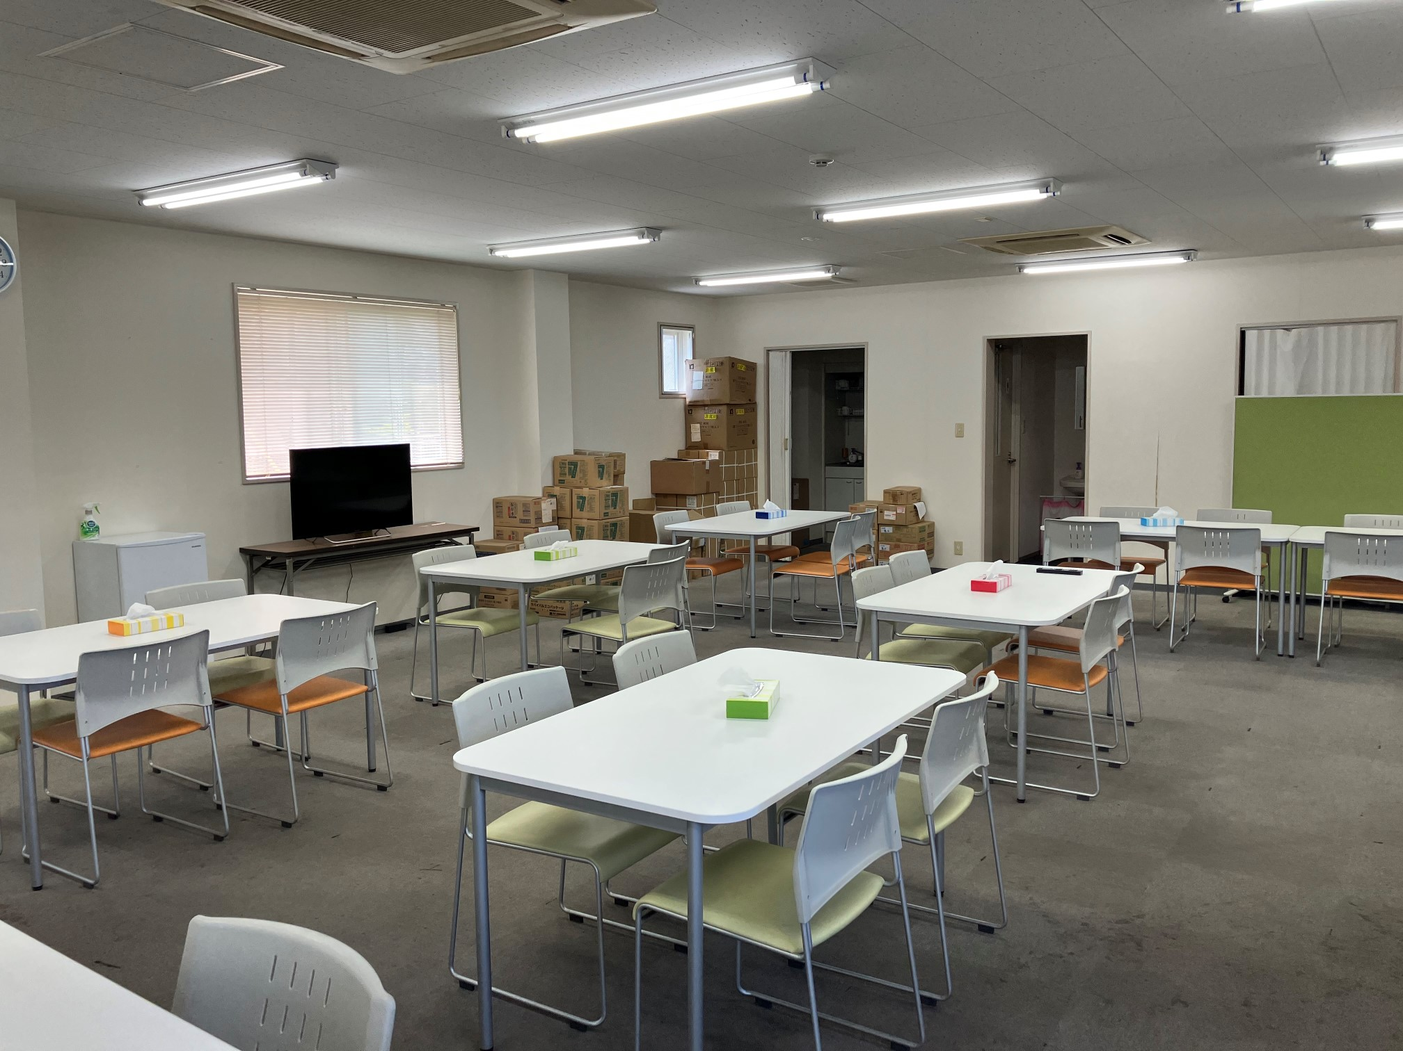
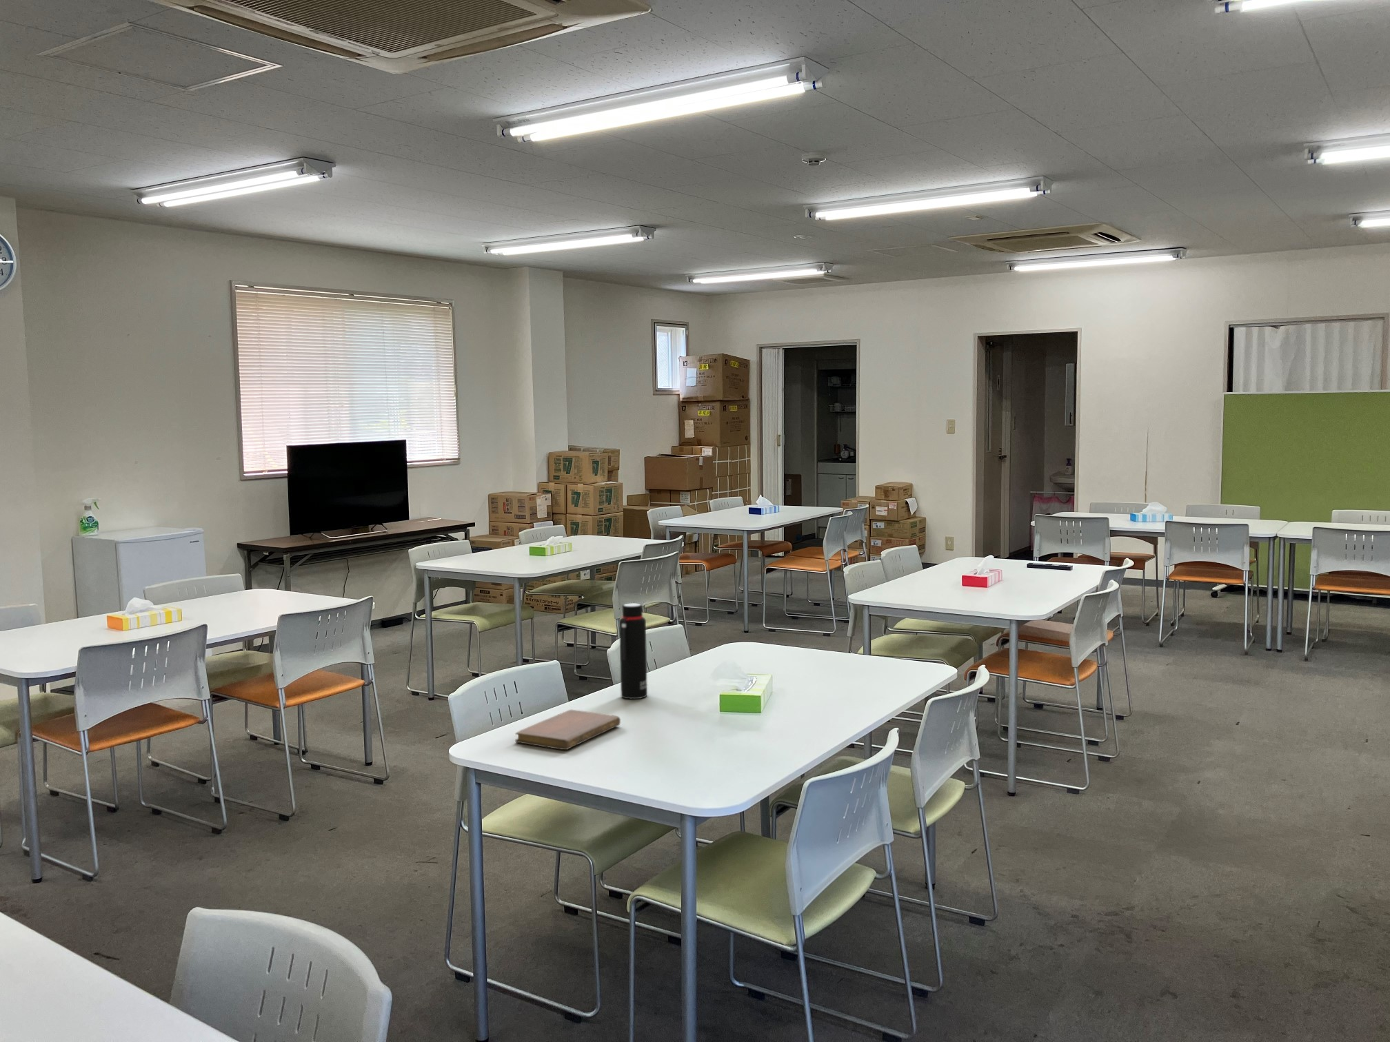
+ water bottle [618,602,648,699]
+ notebook [514,709,622,751]
